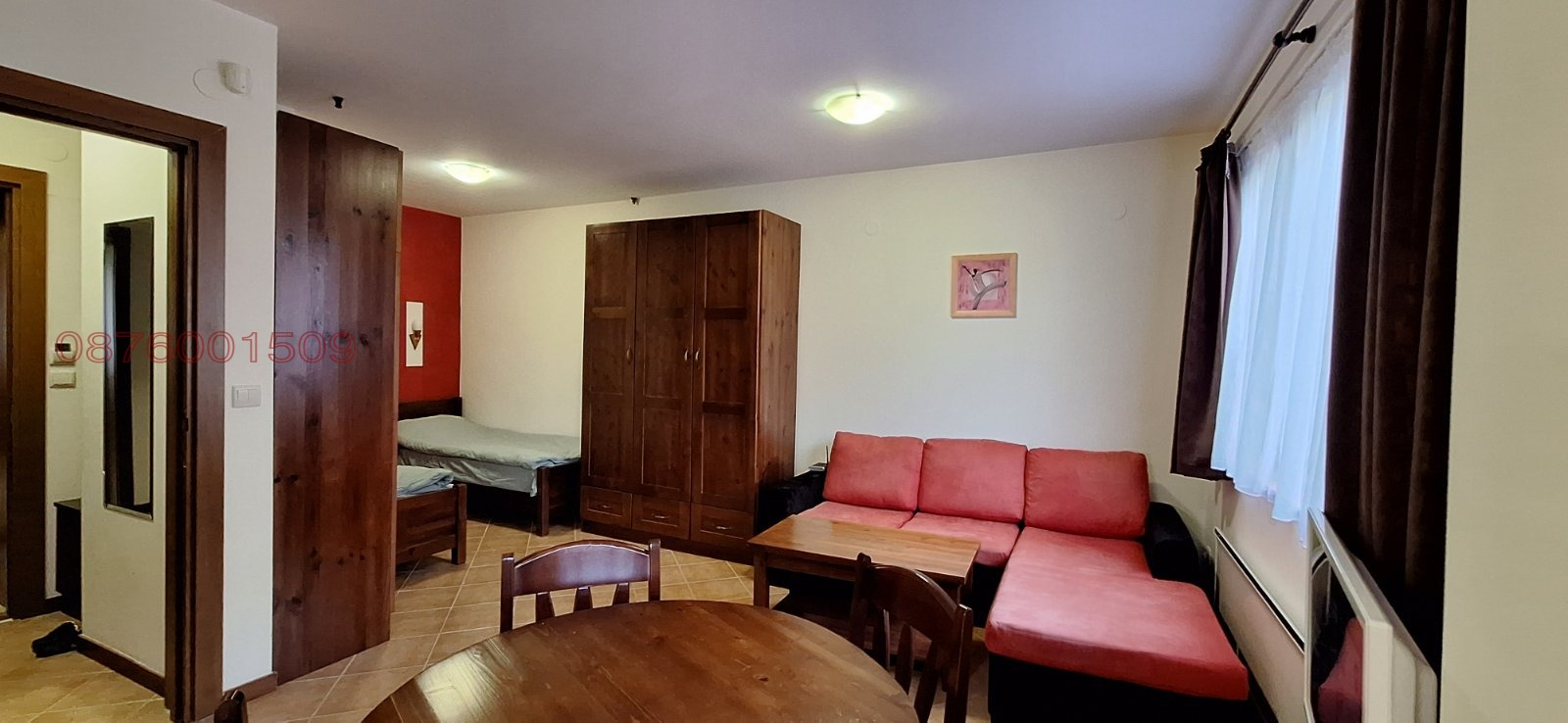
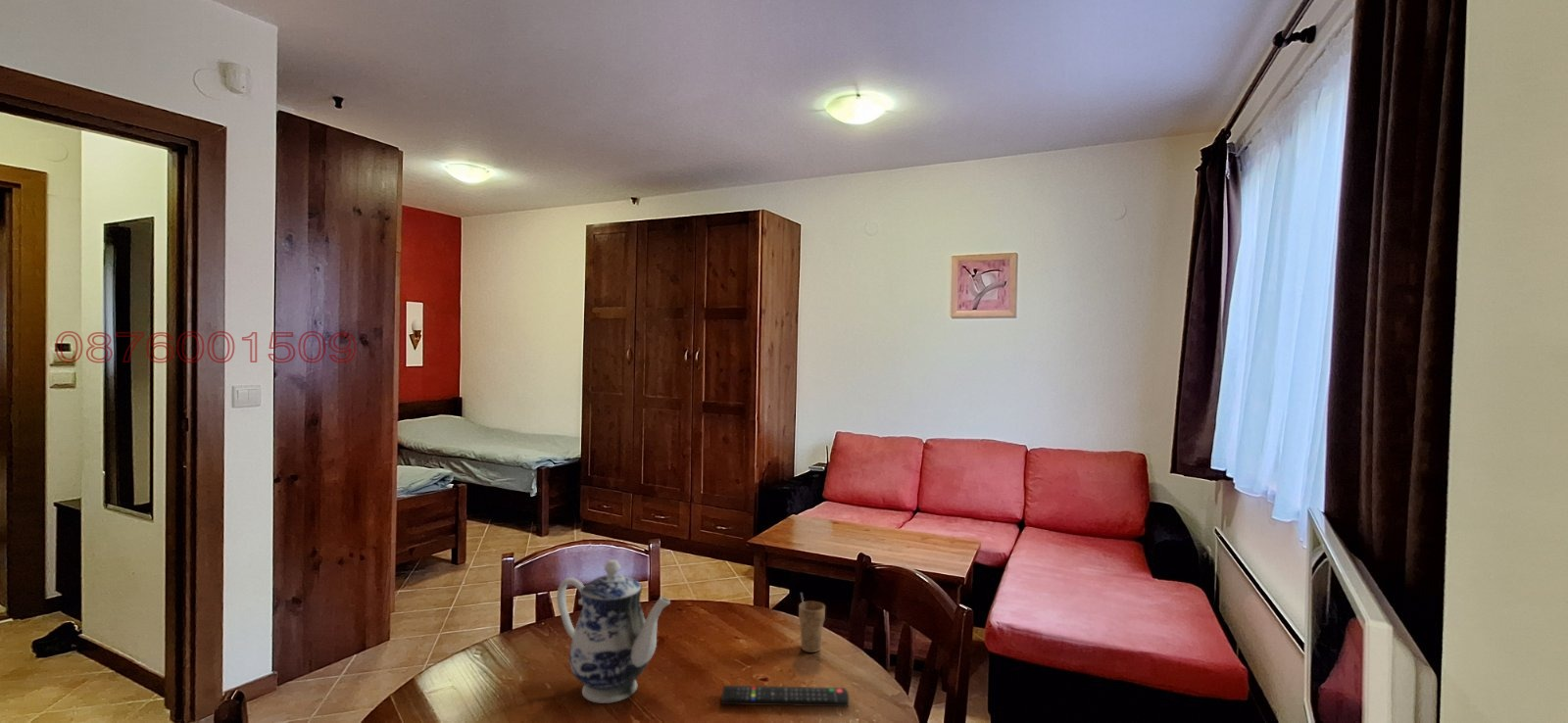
+ remote control [720,685,850,707]
+ cup [798,592,826,653]
+ teapot [556,558,671,704]
